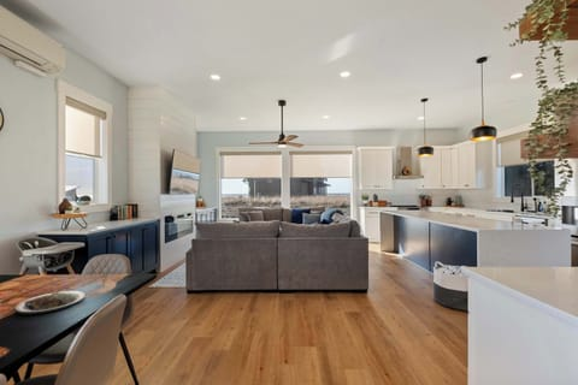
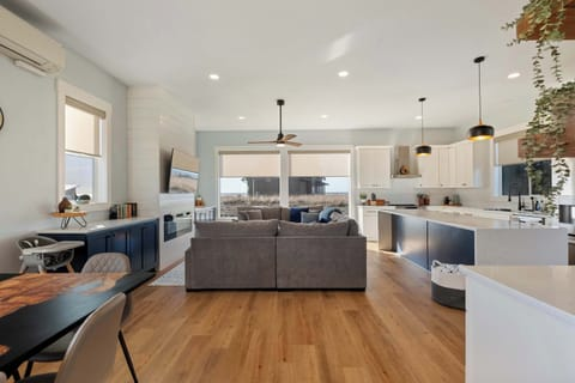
- plate [14,290,87,316]
